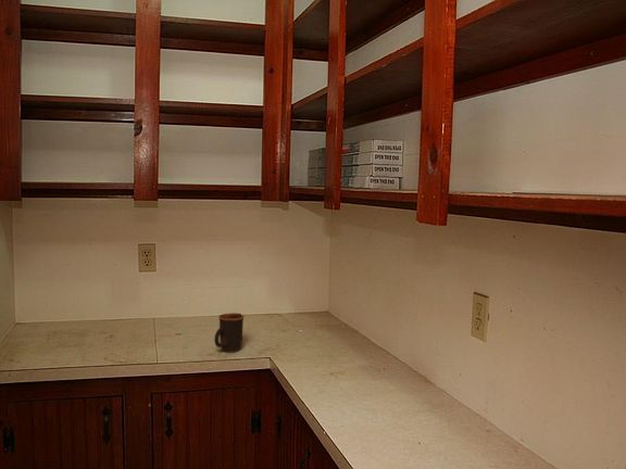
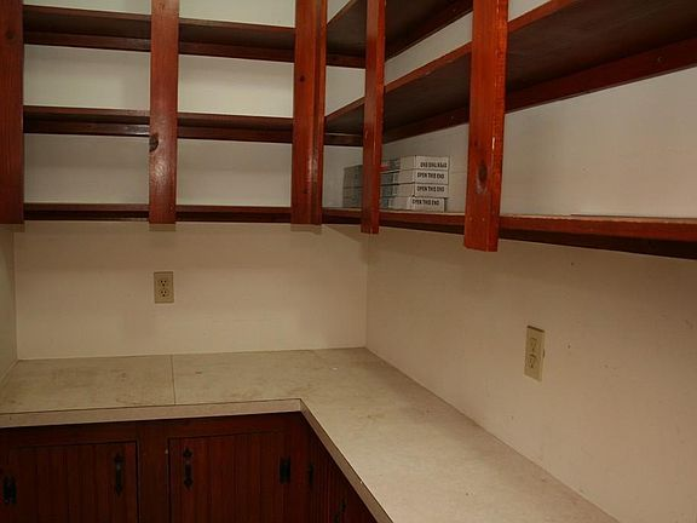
- mug [213,312,245,353]
